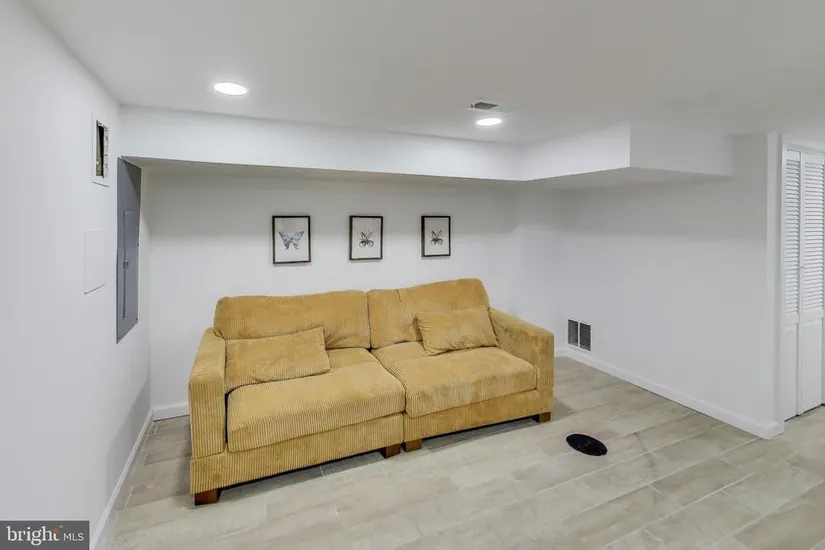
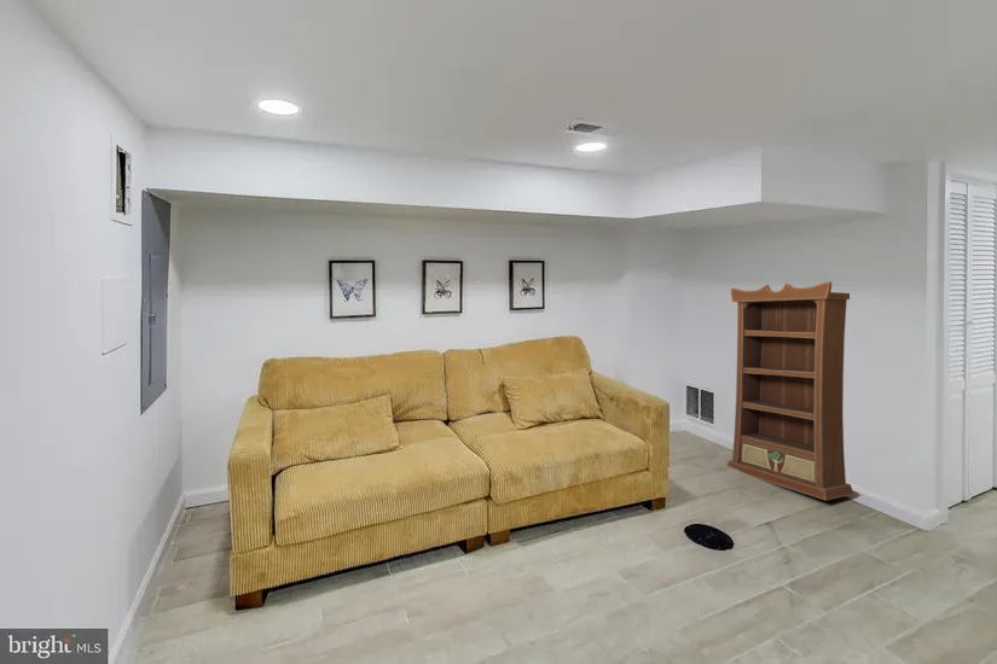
+ bookcase [726,280,854,501]
